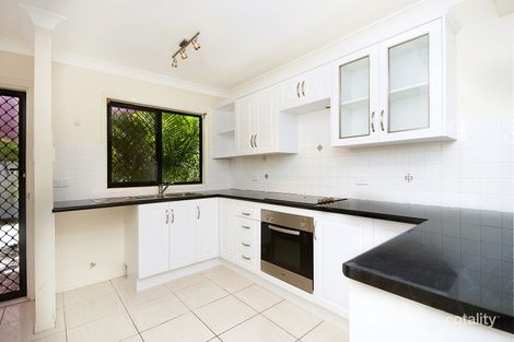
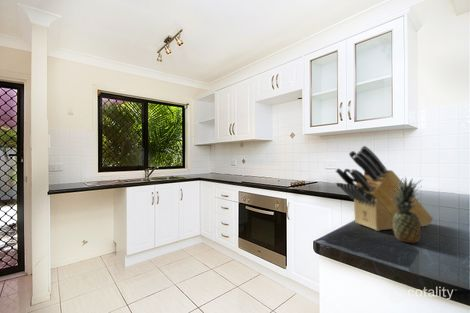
+ knife block [334,145,434,232]
+ fruit [391,176,423,245]
